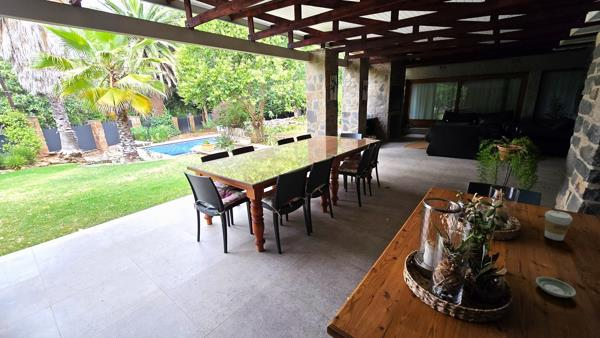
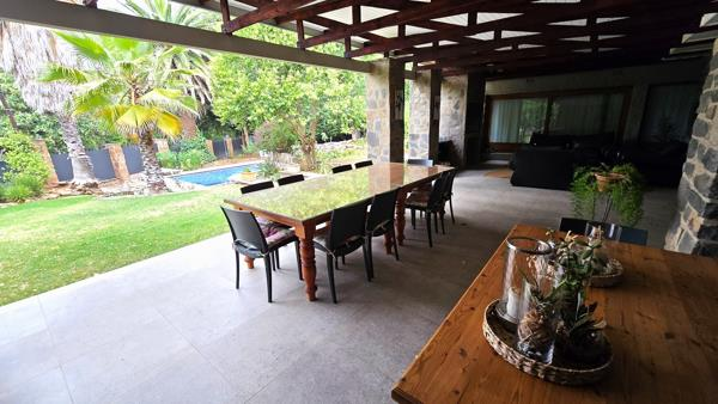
- coffee cup [544,210,573,241]
- saucer [535,276,577,298]
